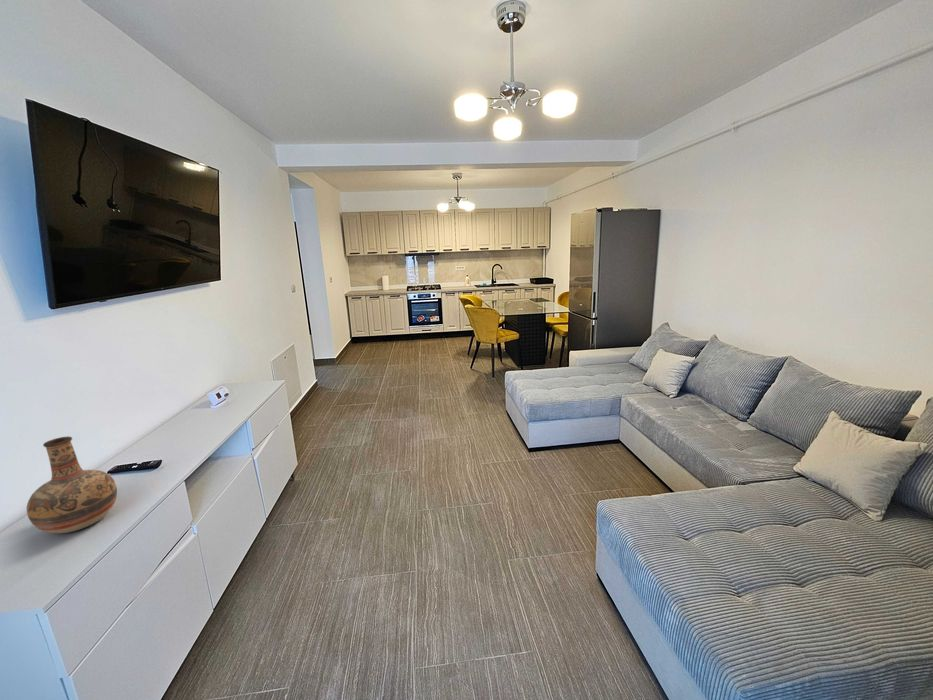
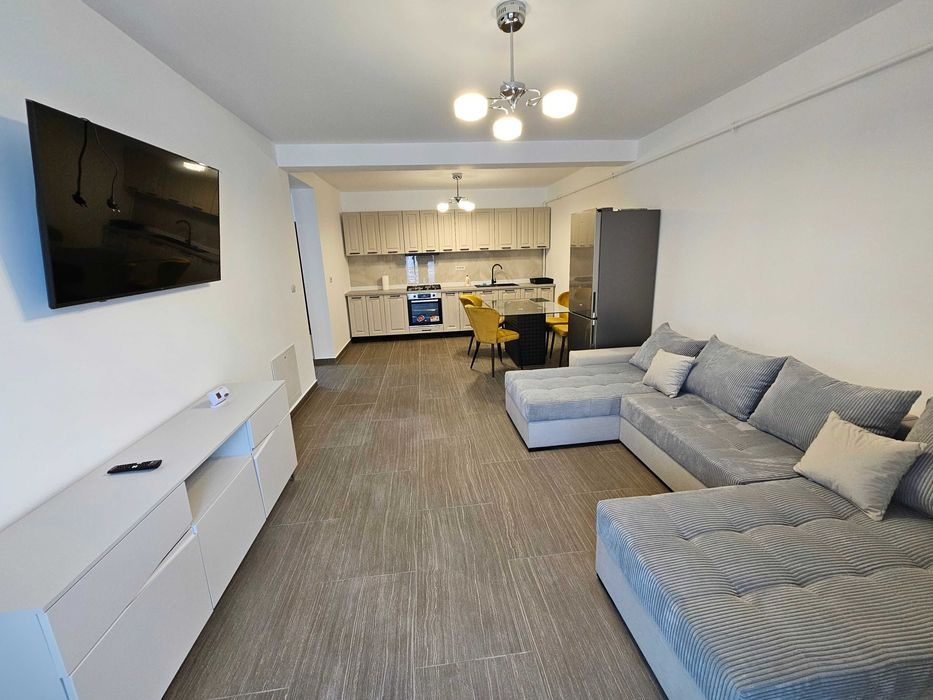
- vase [26,436,118,534]
